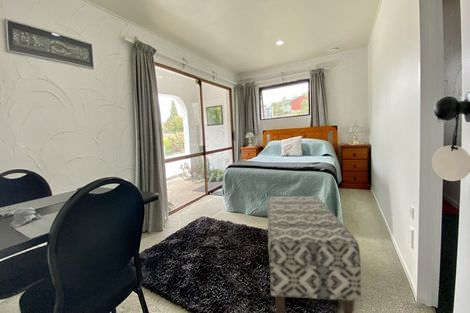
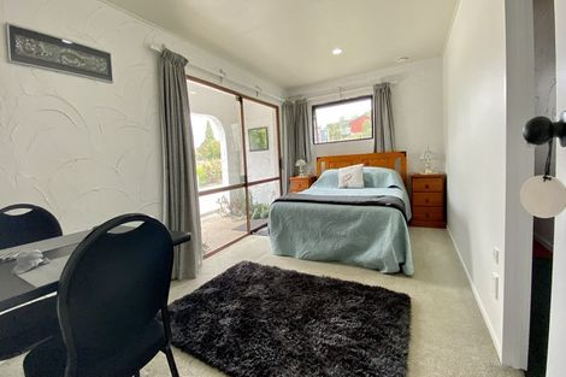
- bench [267,195,362,313]
